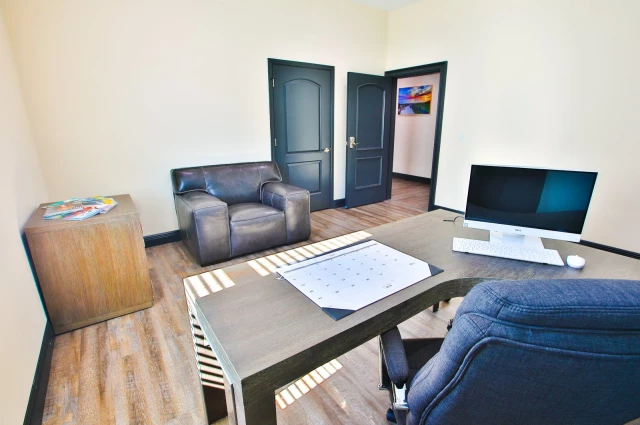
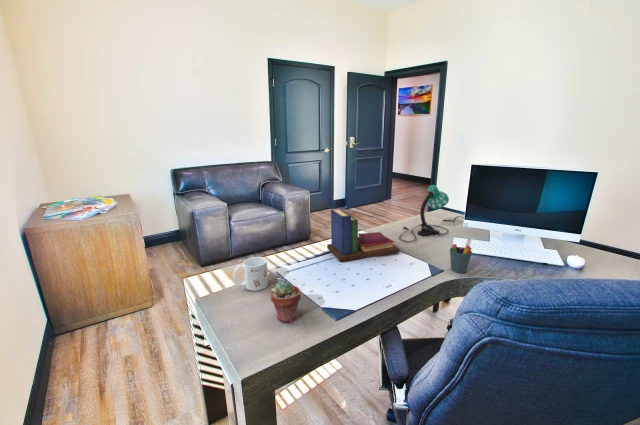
+ book [326,207,400,263]
+ potted succulent [269,279,302,323]
+ mug [232,256,269,292]
+ desk lamp [398,184,450,243]
+ pen holder [449,237,473,274]
